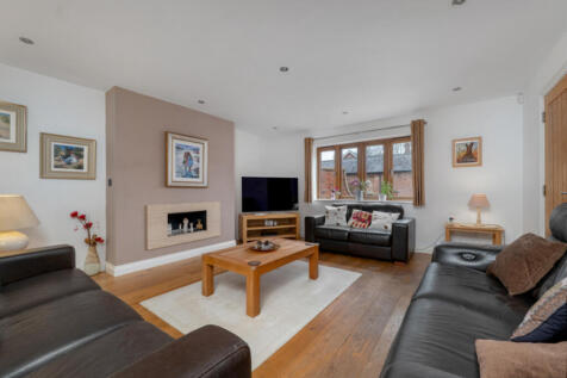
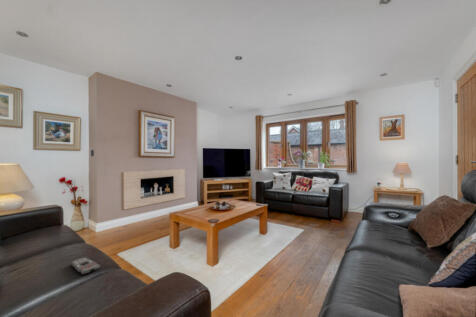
+ remote control [70,256,101,276]
